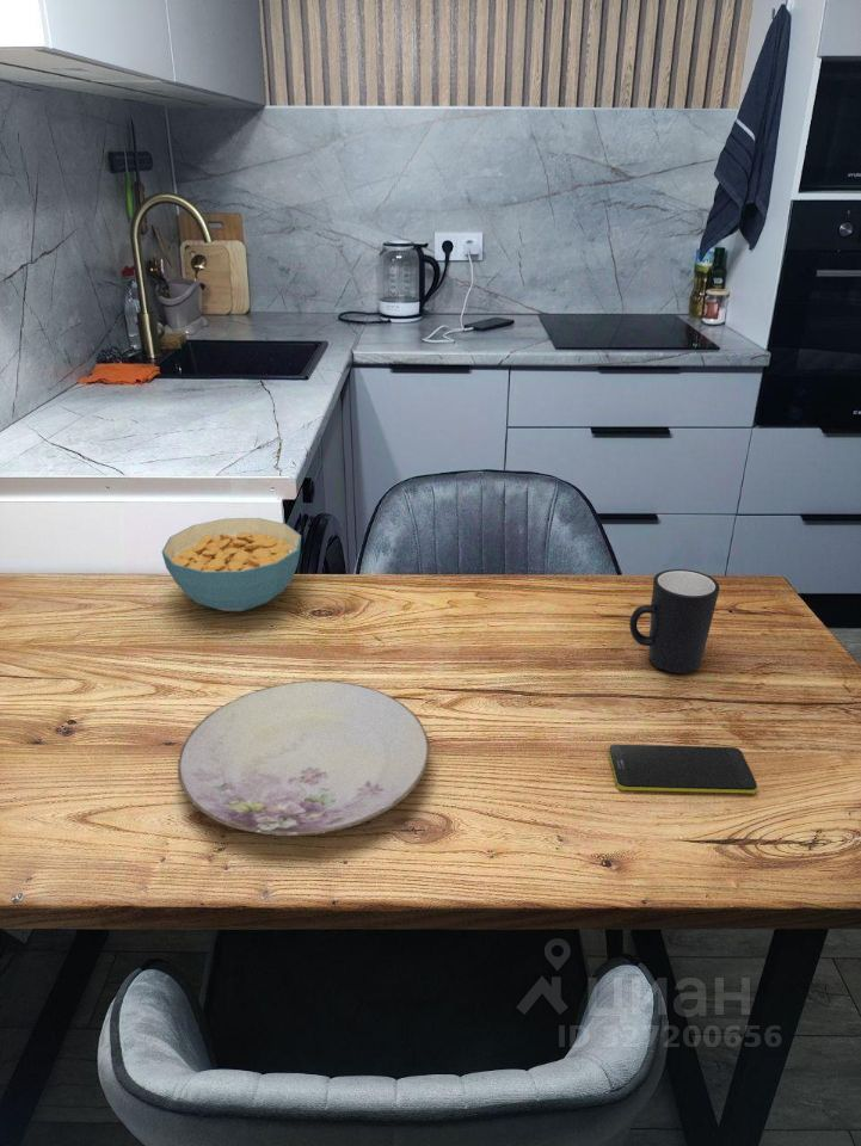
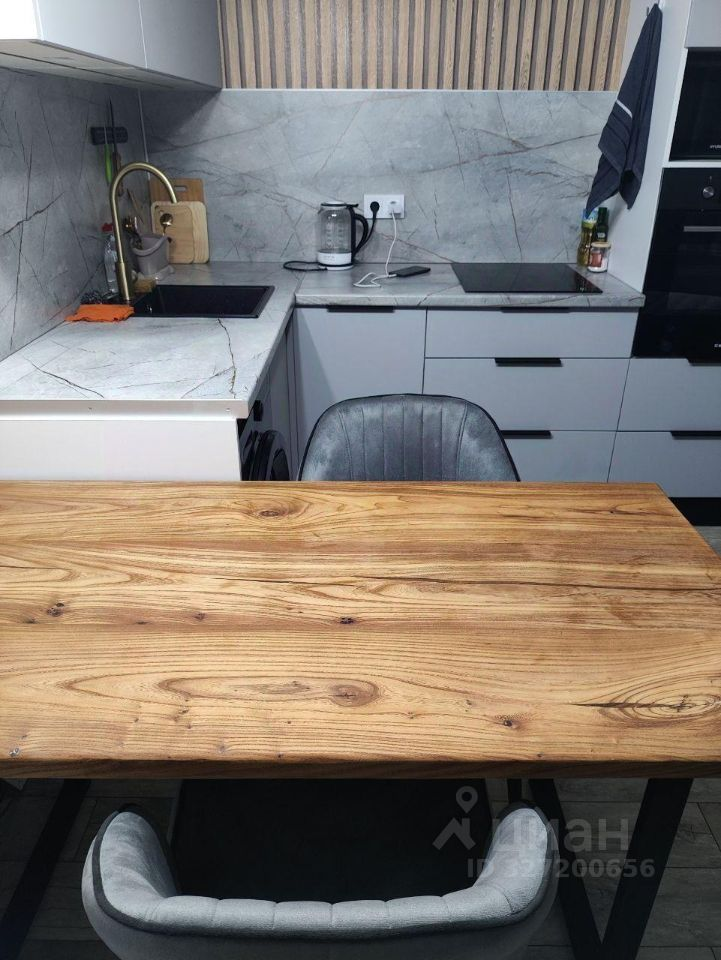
- mug [628,568,721,674]
- cereal bowl [161,517,302,612]
- plate [176,679,431,837]
- smartphone [608,744,758,795]
